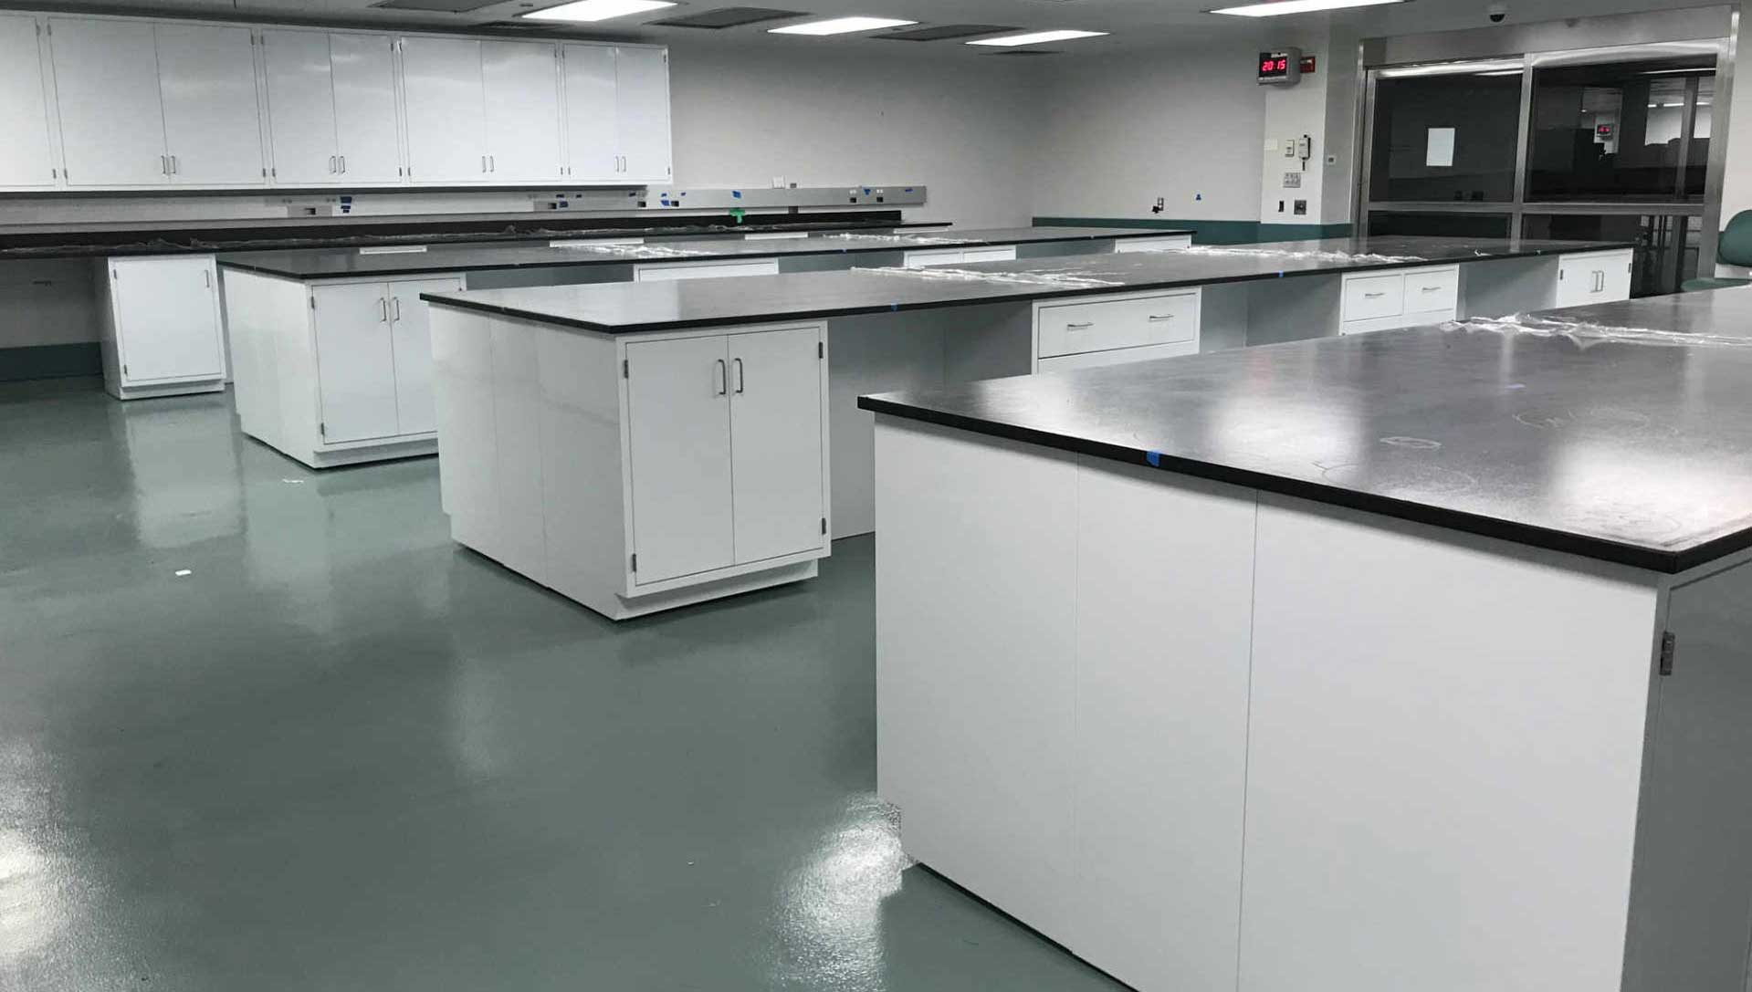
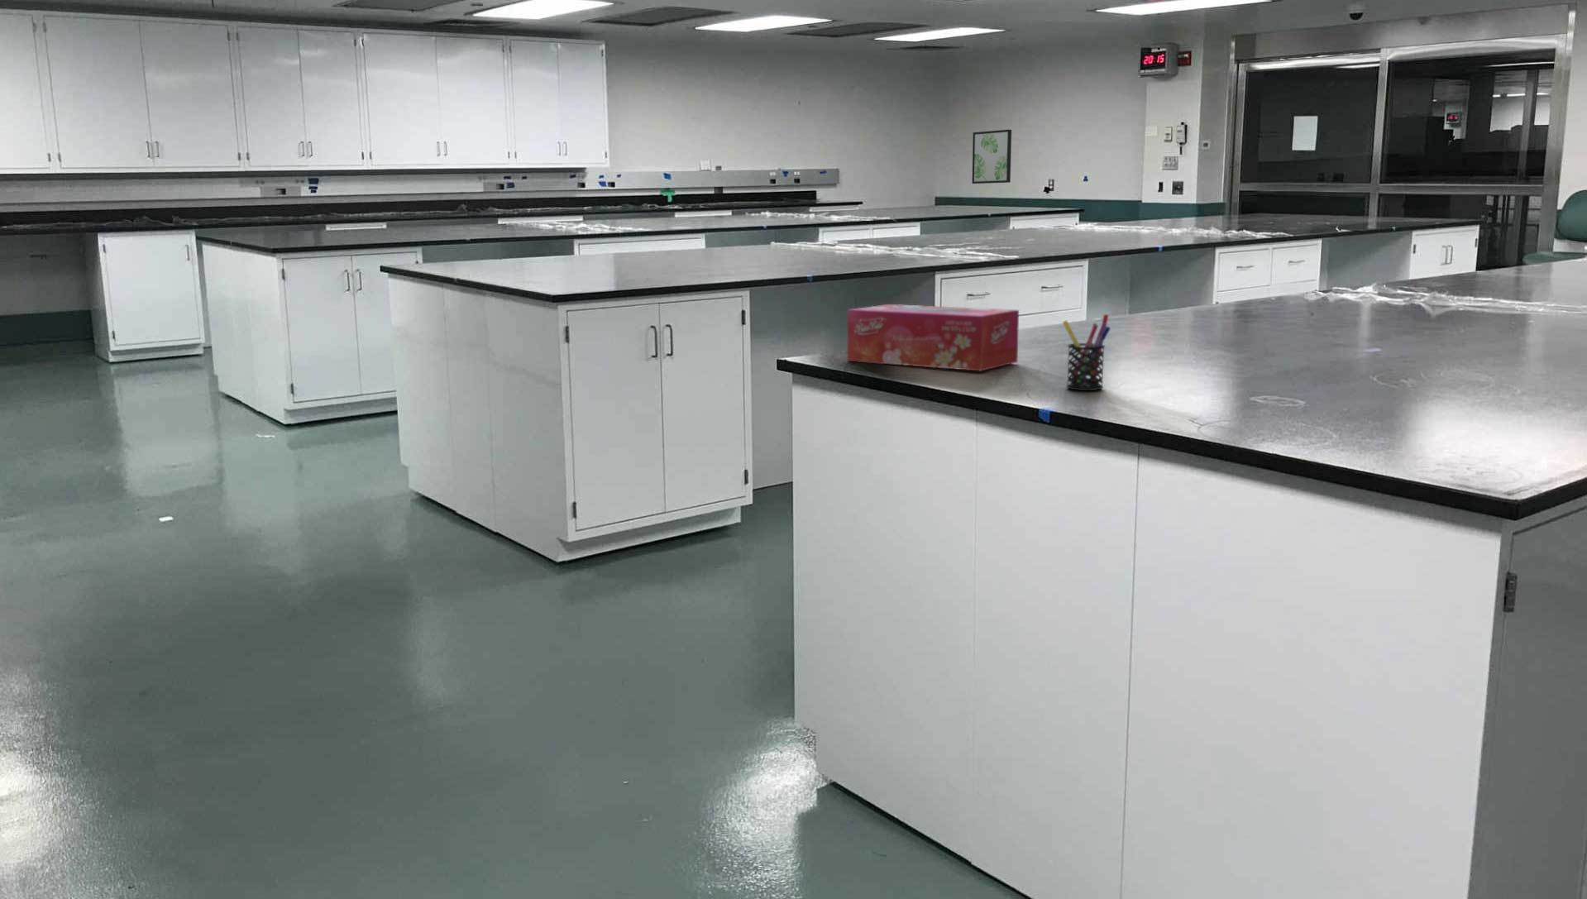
+ wall art [971,129,1013,184]
+ tissue box [847,304,1020,373]
+ pen holder [1062,314,1112,391]
